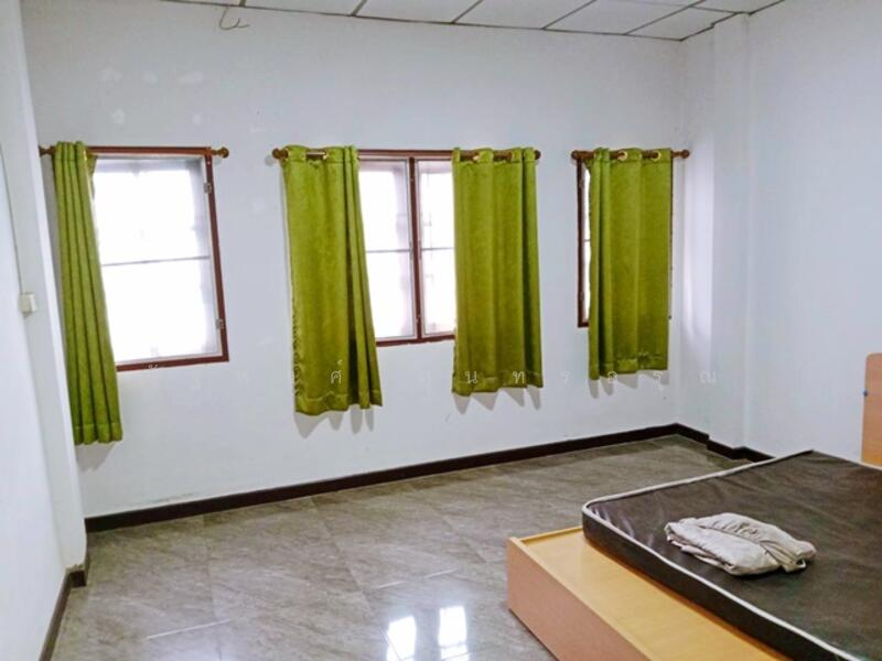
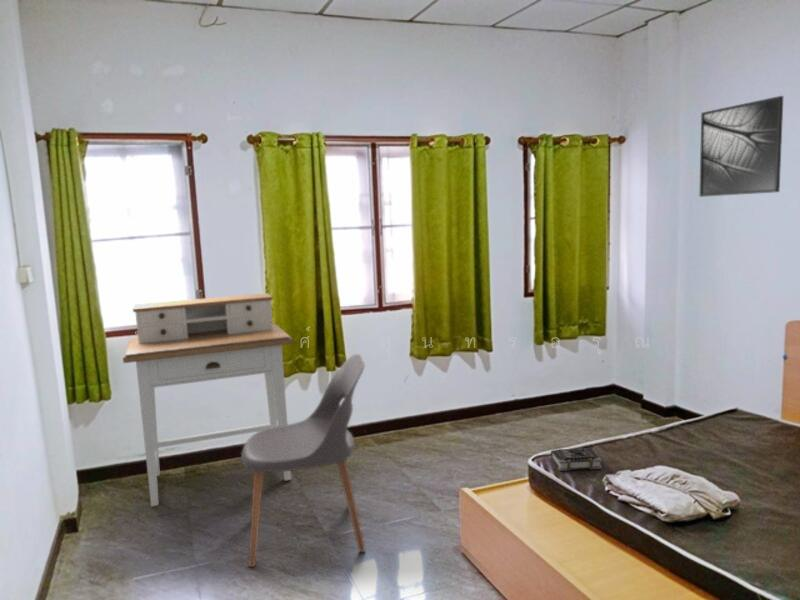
+ chair [240,353,367,568]
+ desk [122,292,294,508]
+ book [550,447,603,472]
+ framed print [698,95,784,198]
